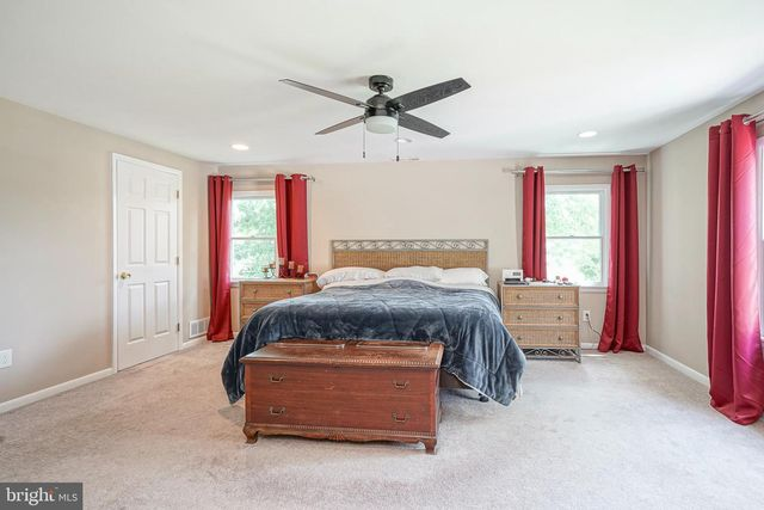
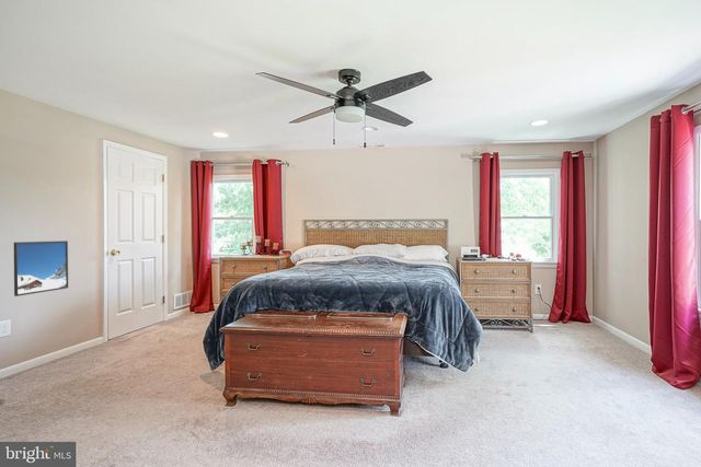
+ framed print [13,240,69,297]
